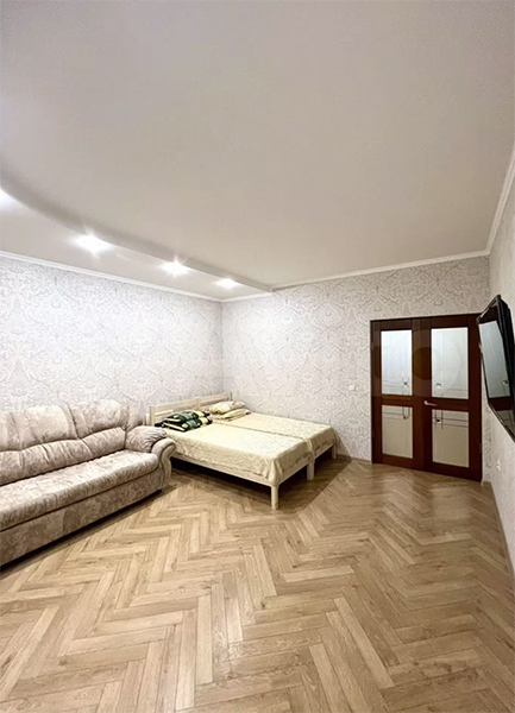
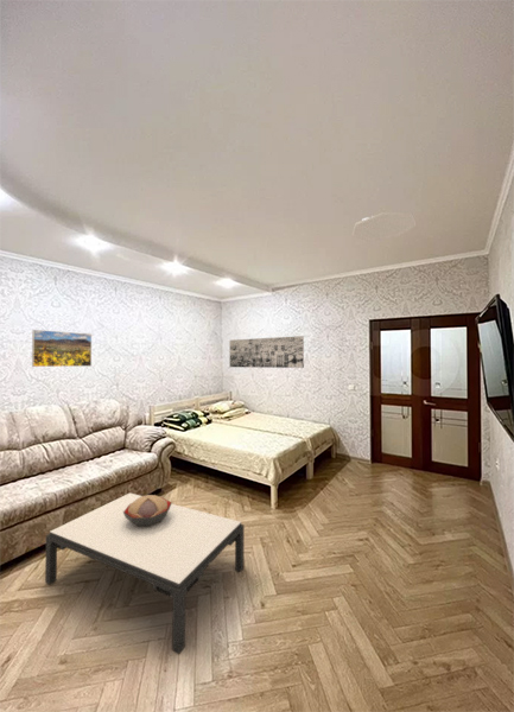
+ decorative bowl [123,494,173,528]
+ wall art [228,335,305,369]
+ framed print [31,329,93,368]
+ ceiling light [350,211,418,242]
+ coffee table [44,491,245,655]
